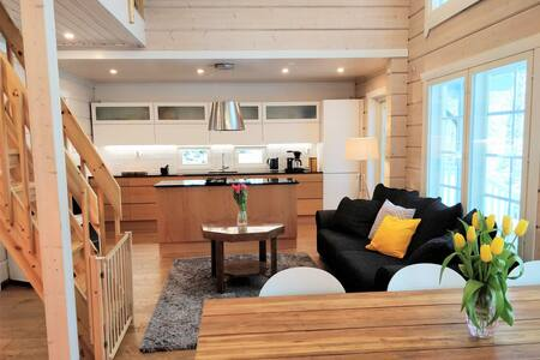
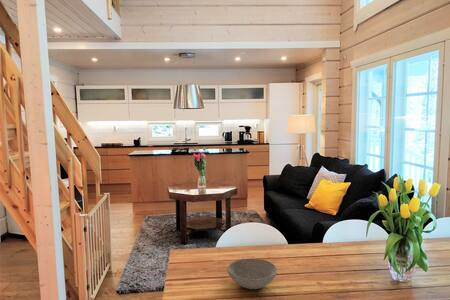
+ bowl [226,258,278,290]
